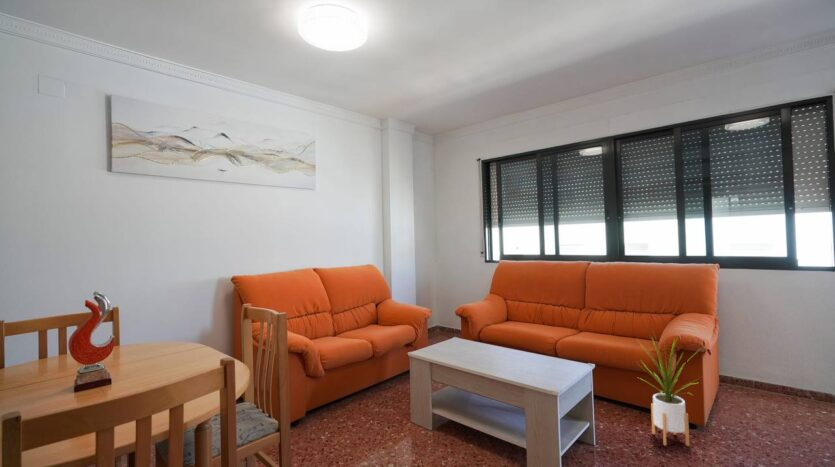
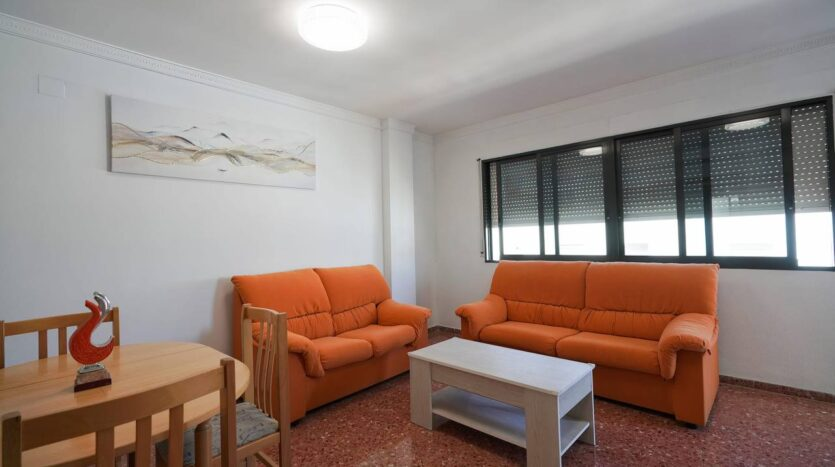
- house plant [636,331,702,447]
